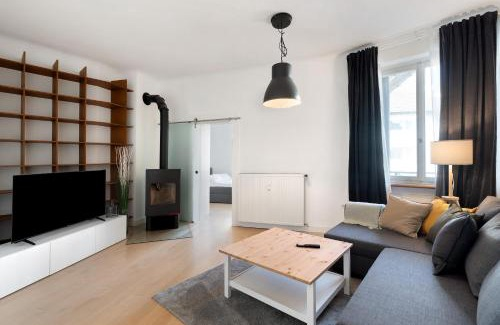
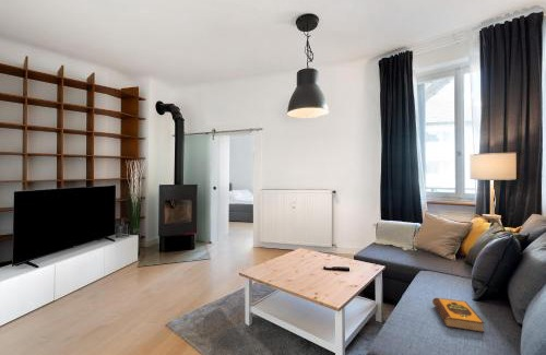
+ hardback book [431,297,485,333]
